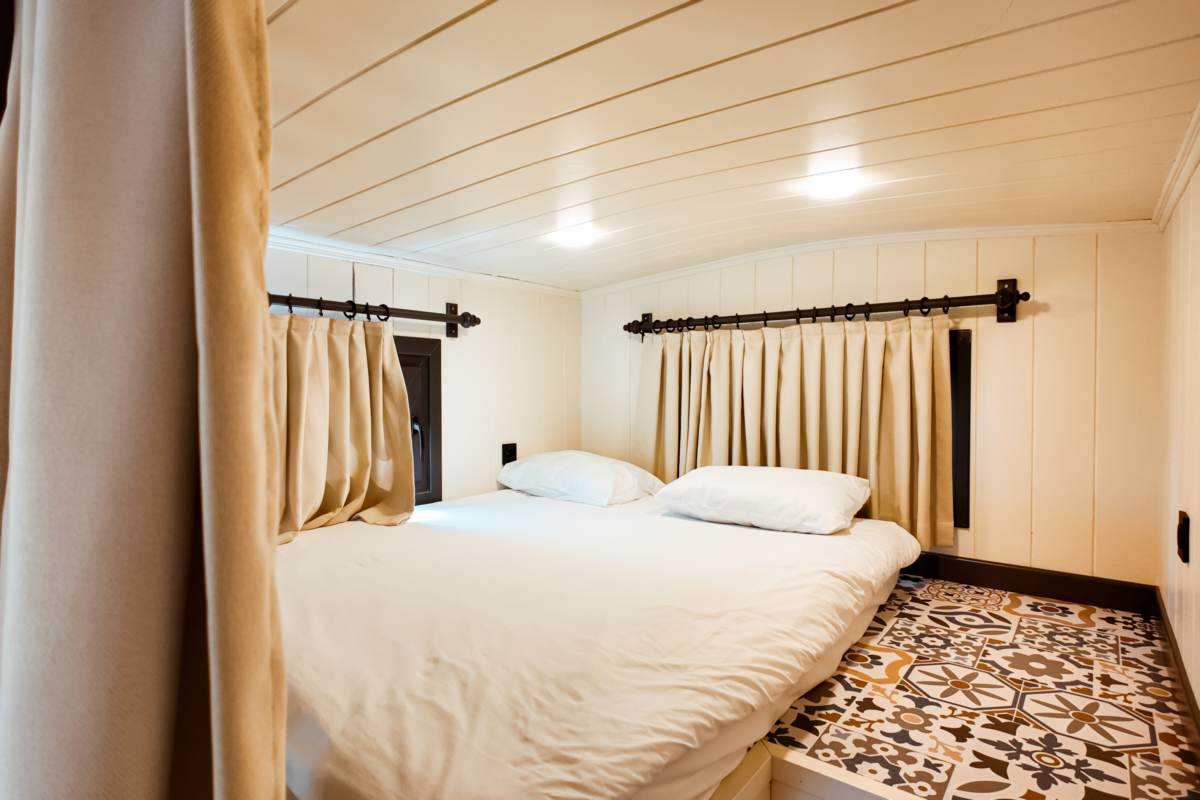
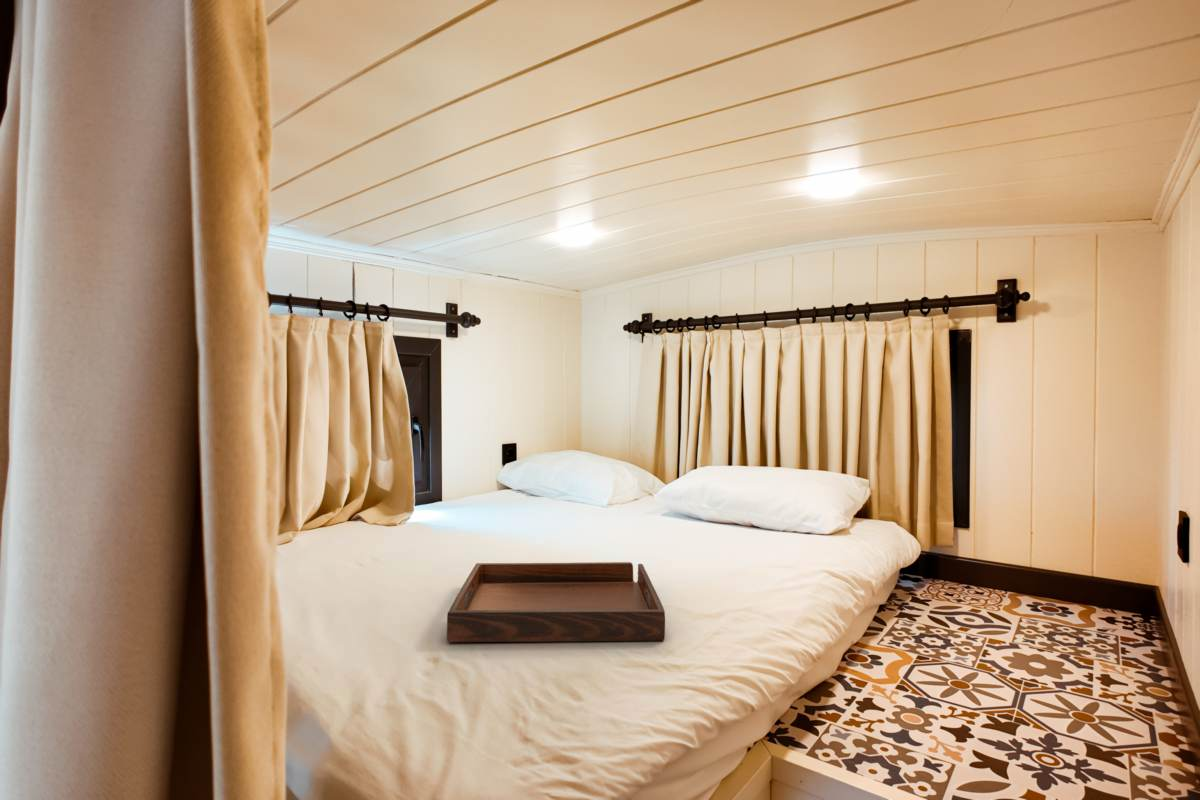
+ serving tray [446,561,666,643]
